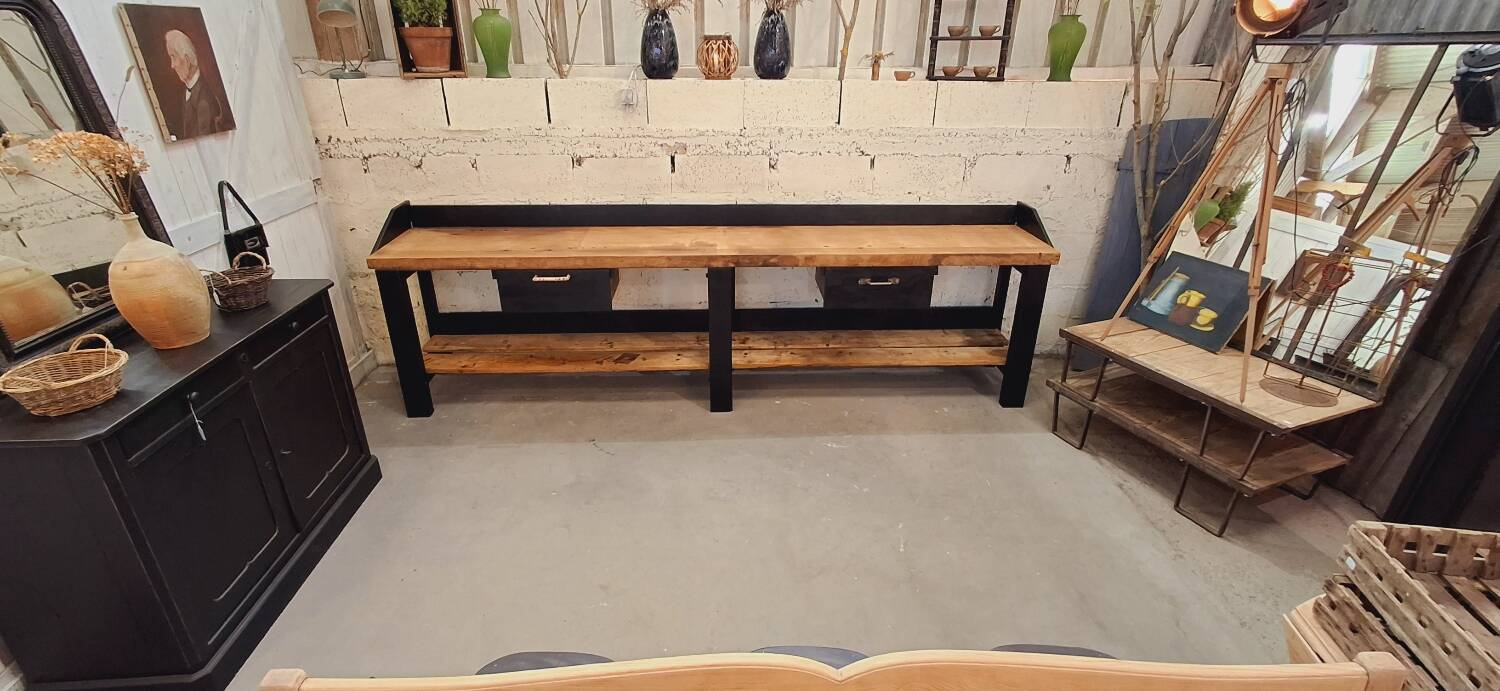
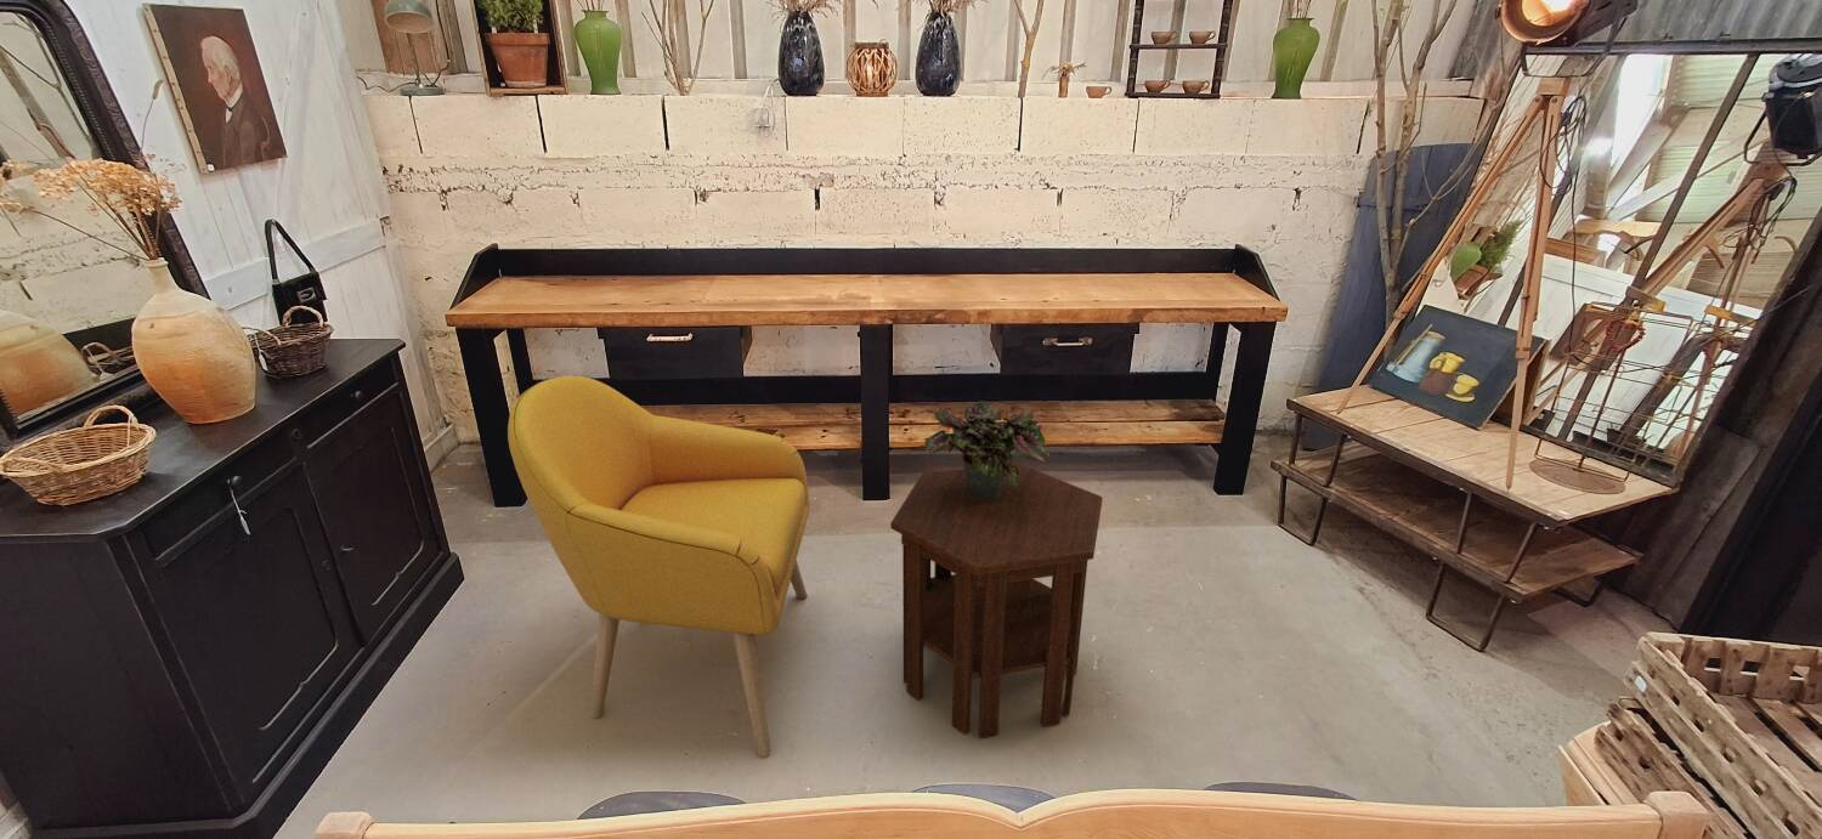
+ side table [889,461,1104,739]
+ armchair [507,375,810,758]
+ potted plant [923,399,1051,501]
